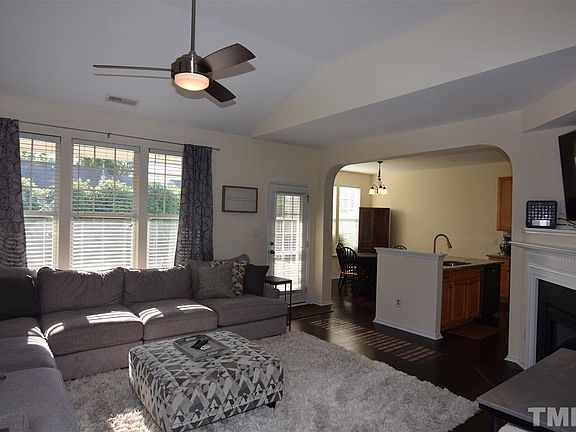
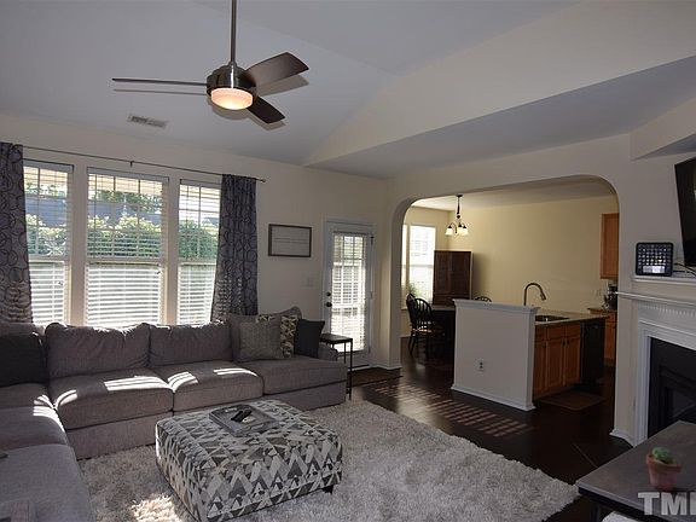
+ potted succulent [645,446,683,492]
